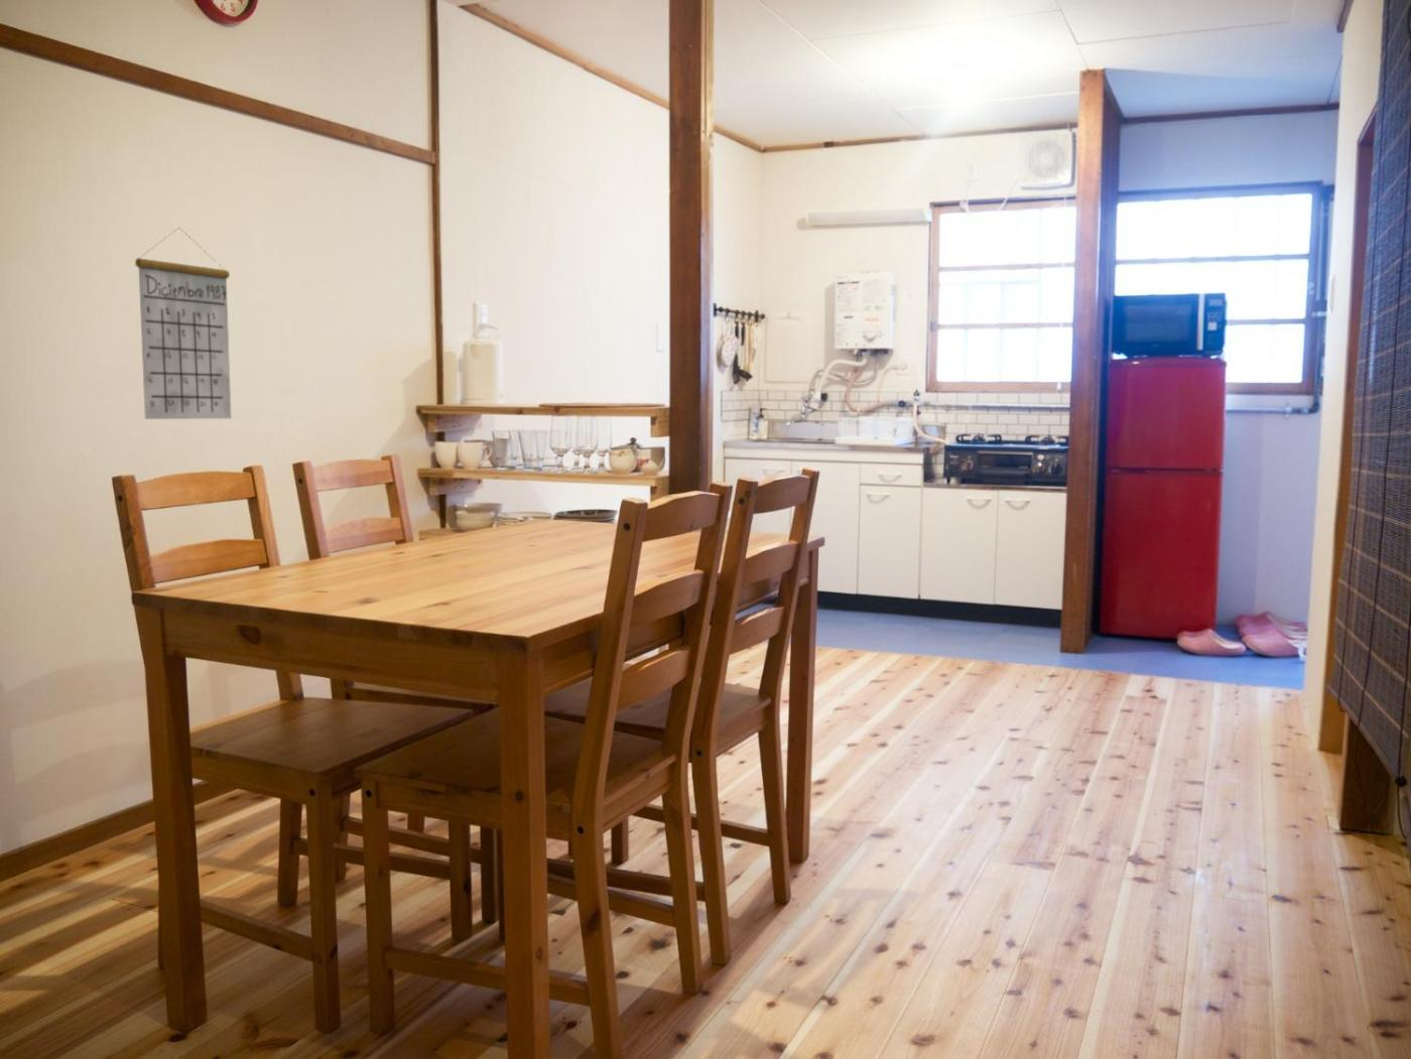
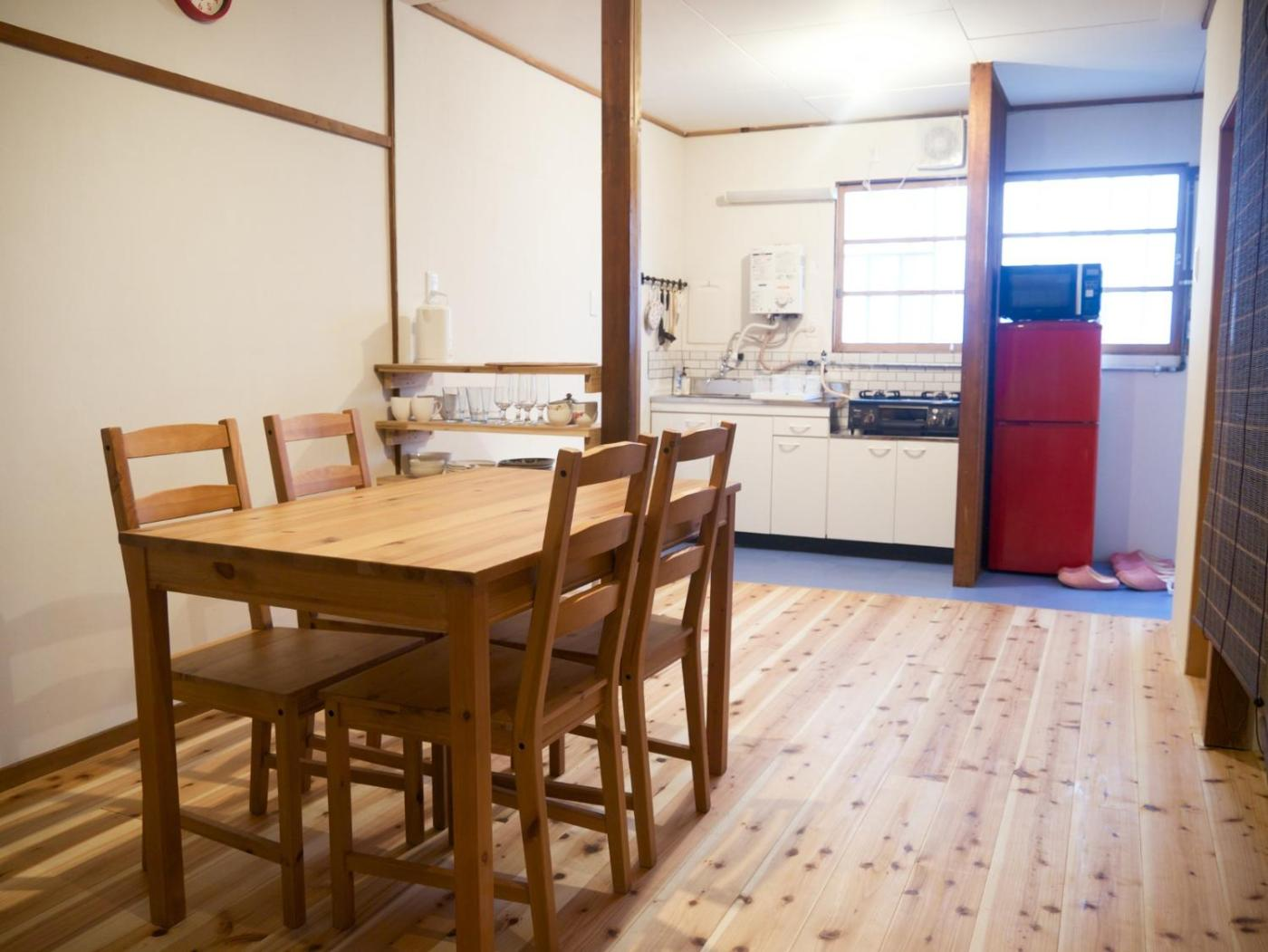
- calendar [134,227,231,420]
